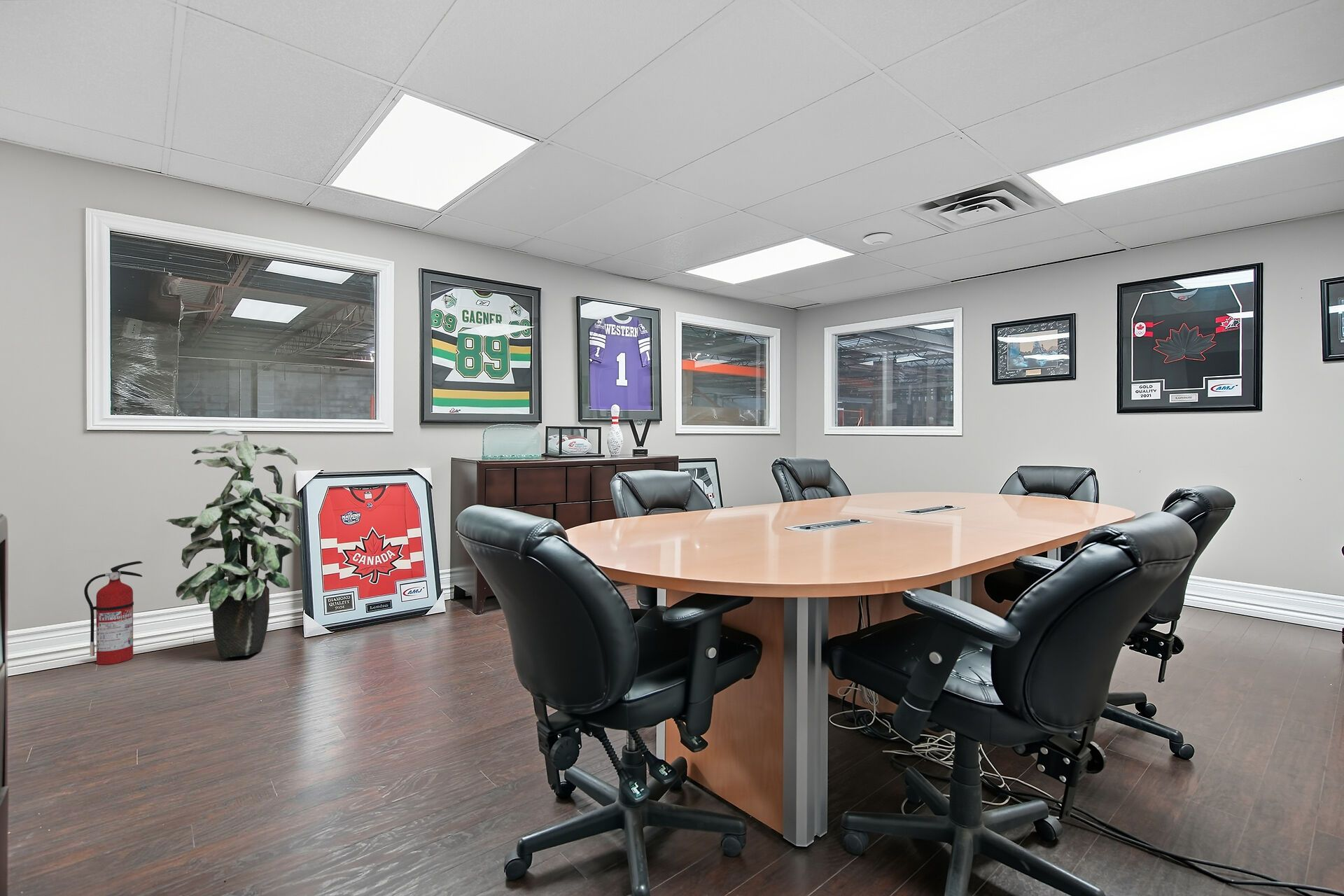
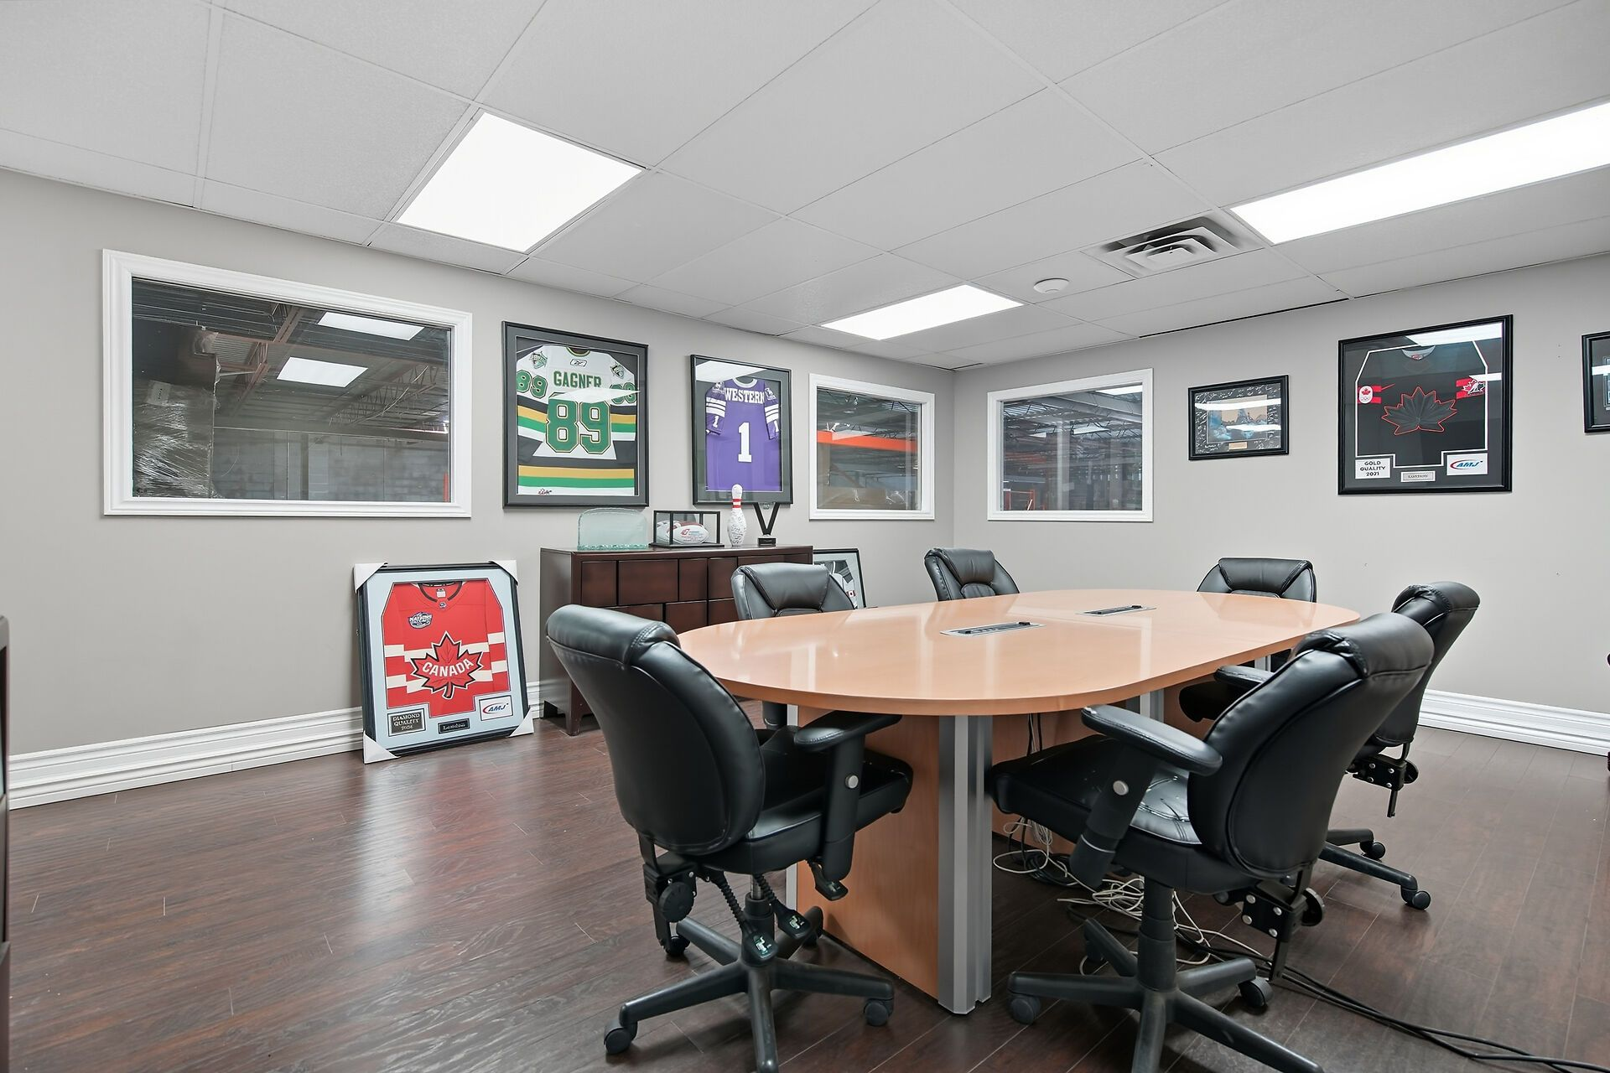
- fire extinguisher [83,561,143,665]
- indoor plant [165,428,303,658]
